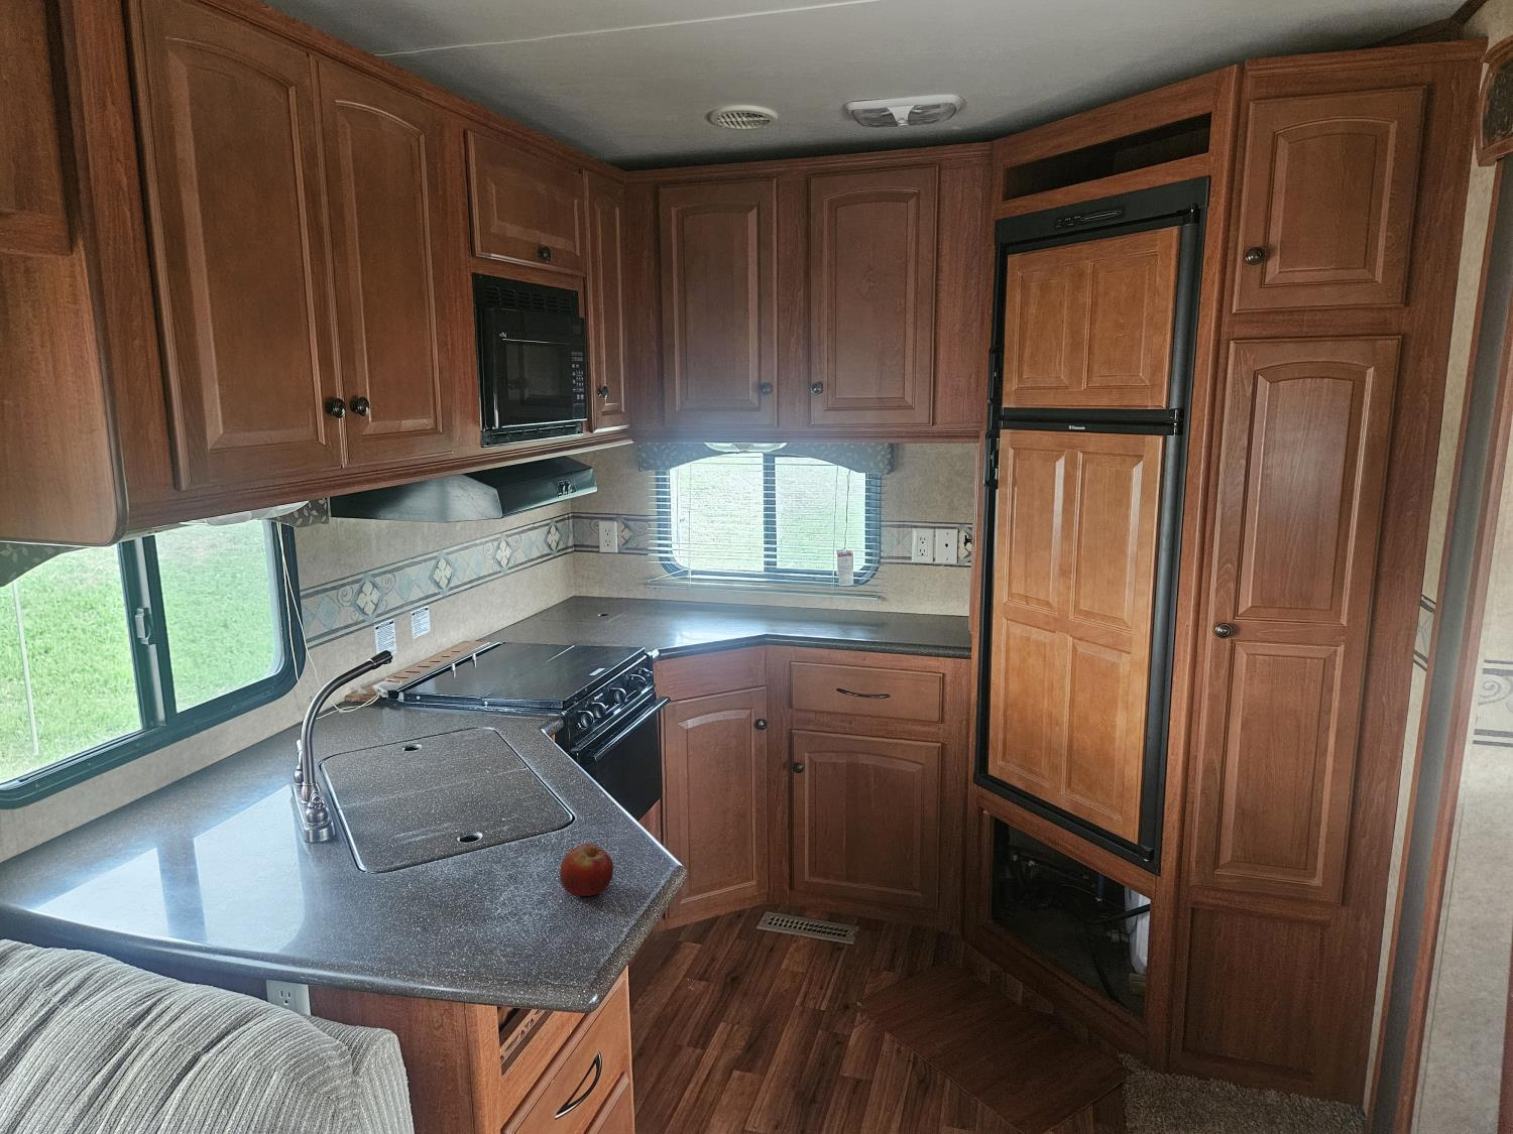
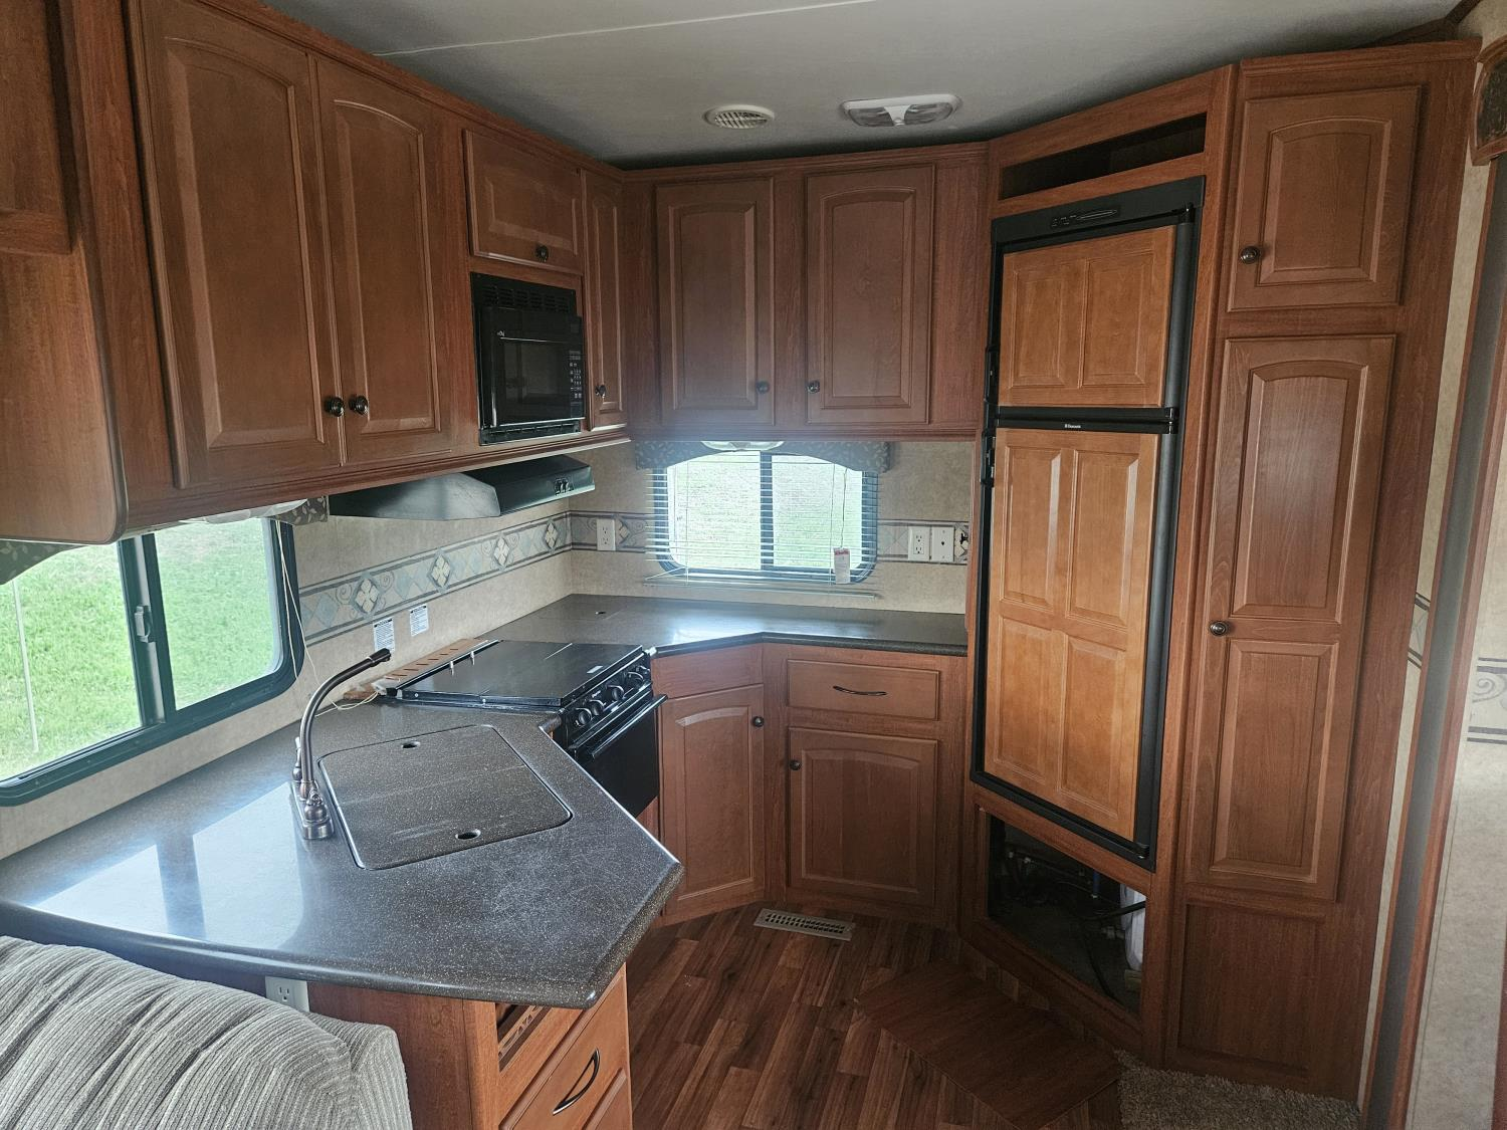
- fruit [559,842,615,897]
